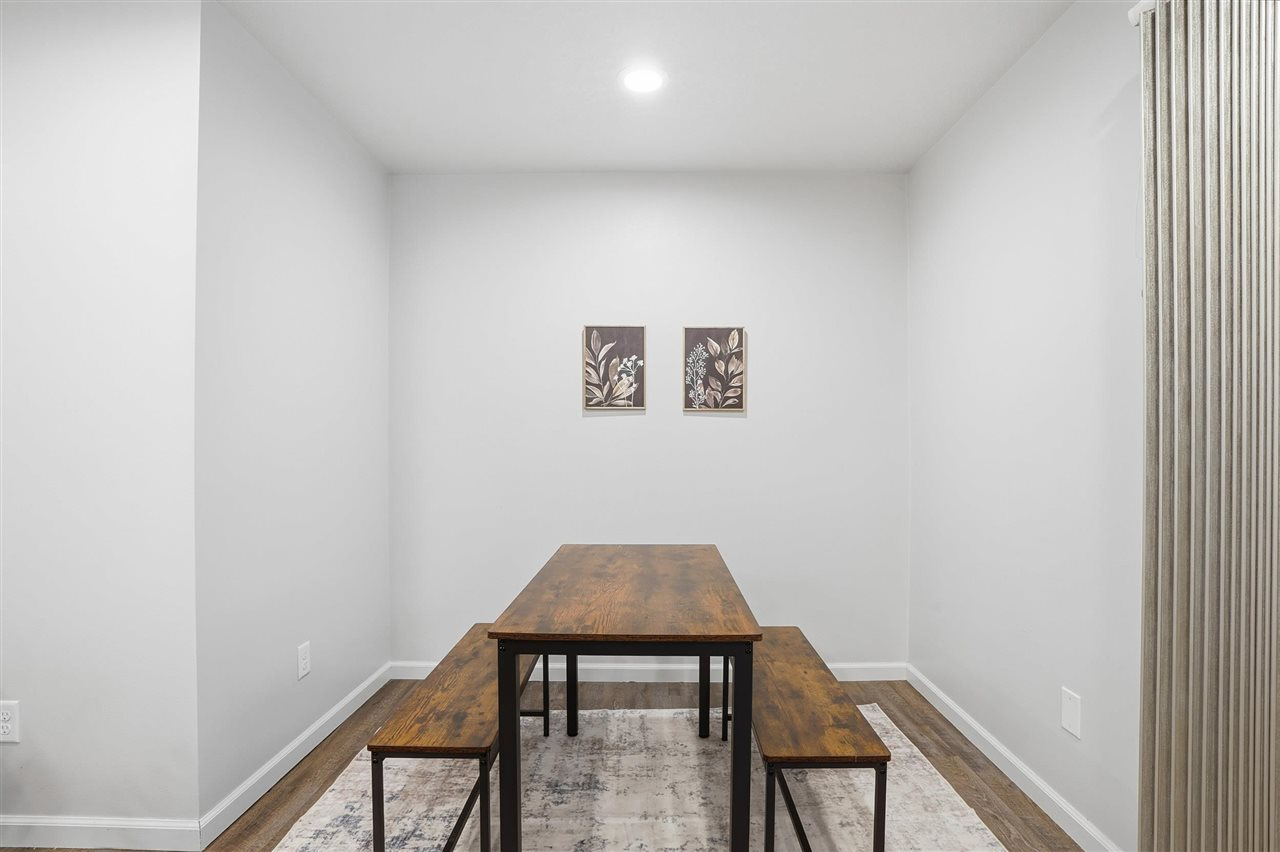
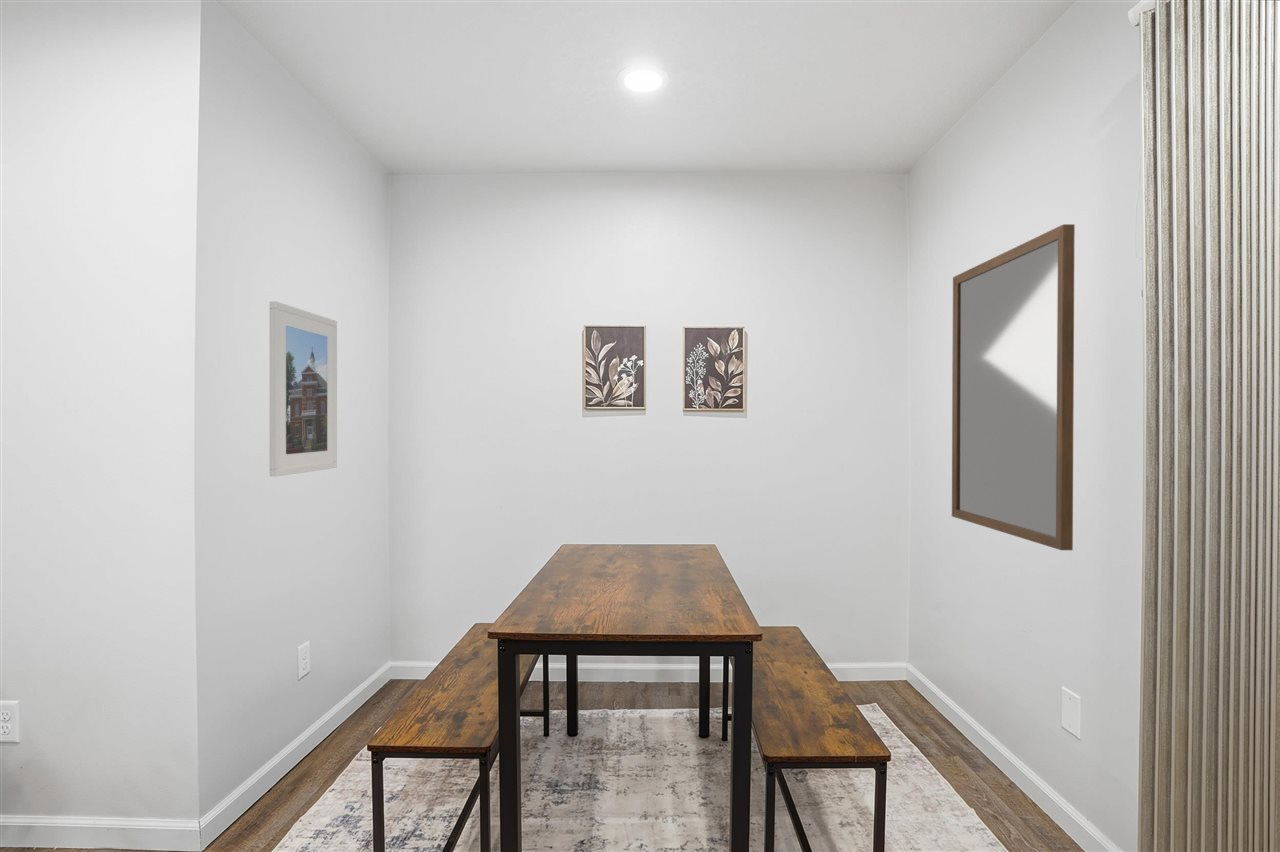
+ home mirror [951,223,1076,551]
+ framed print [269,300,338,478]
